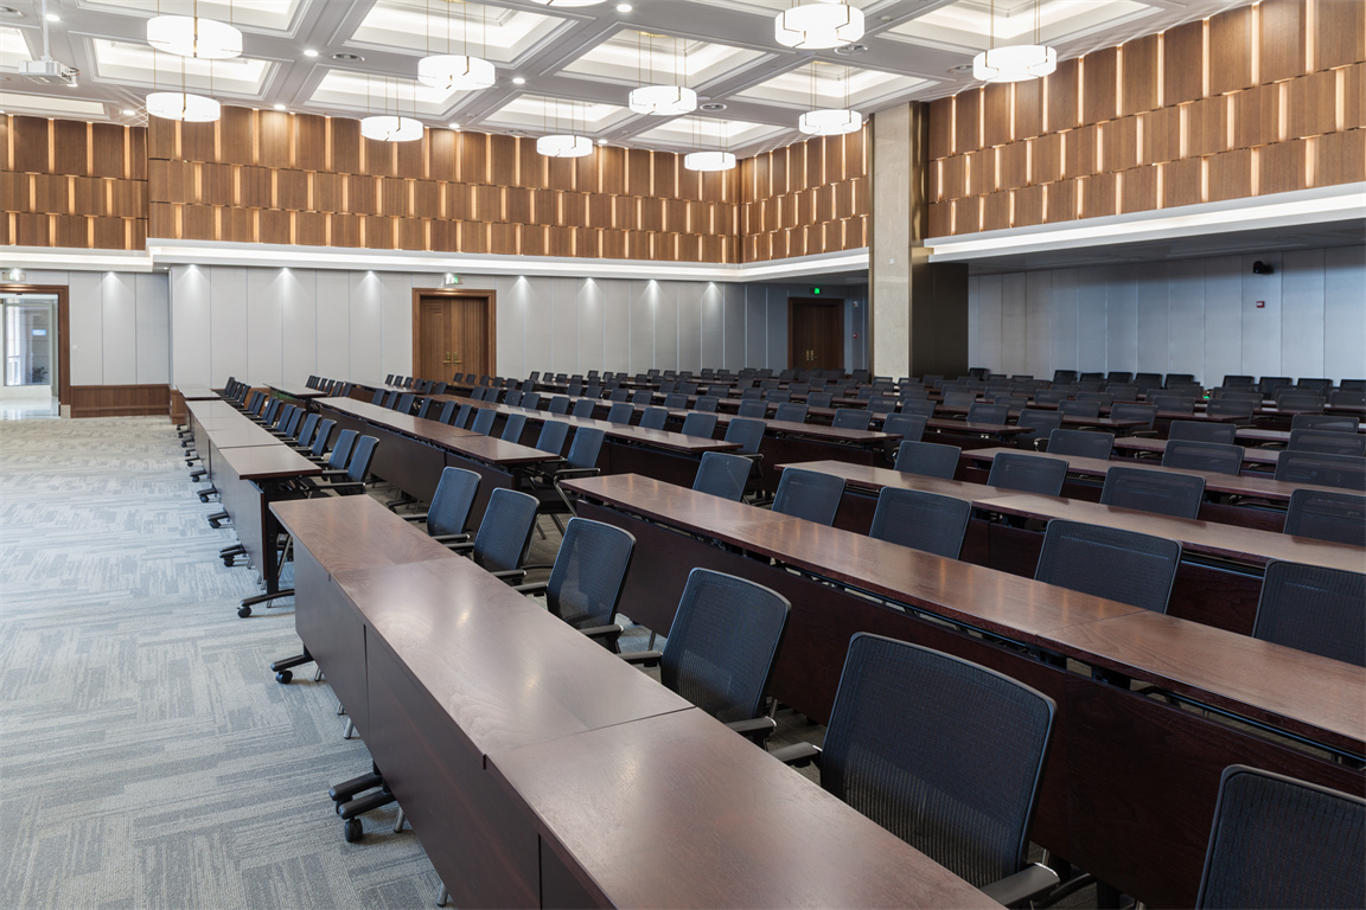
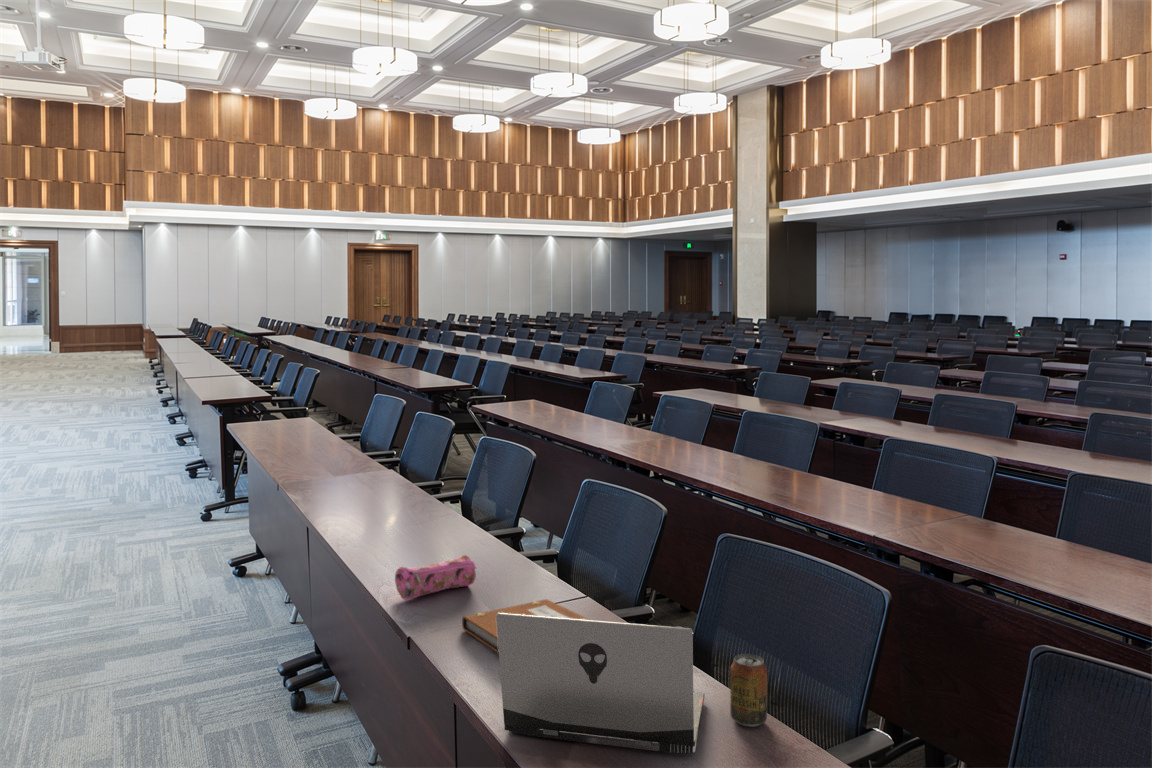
+ laptop computer [496,613,705,754]
+ beverage can [729,653,768,728]
+ notebook [461,598,590,654]
+ pencil case [394,554,478,601]
